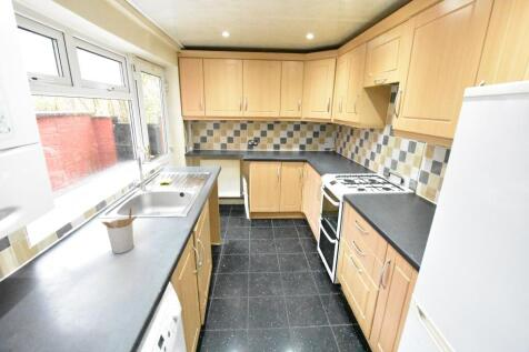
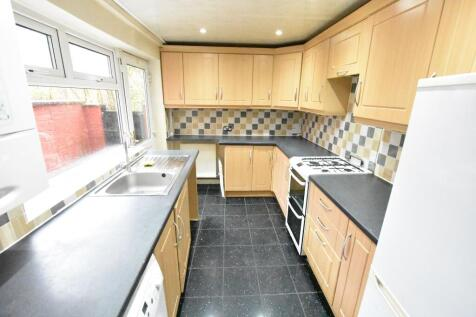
- utensil holder [101,205,138,254]
